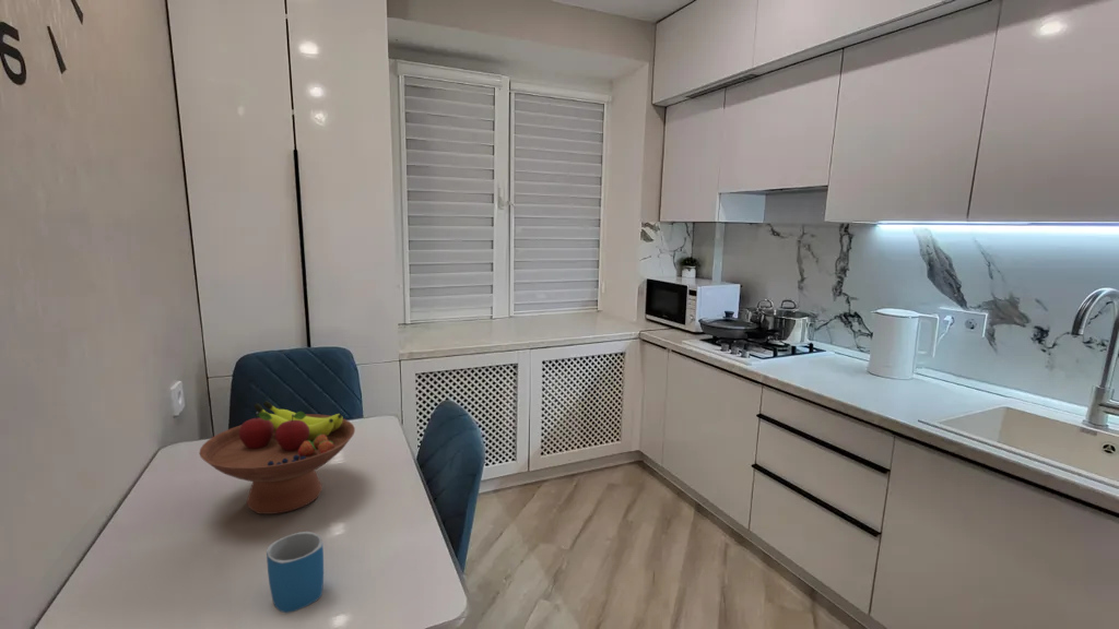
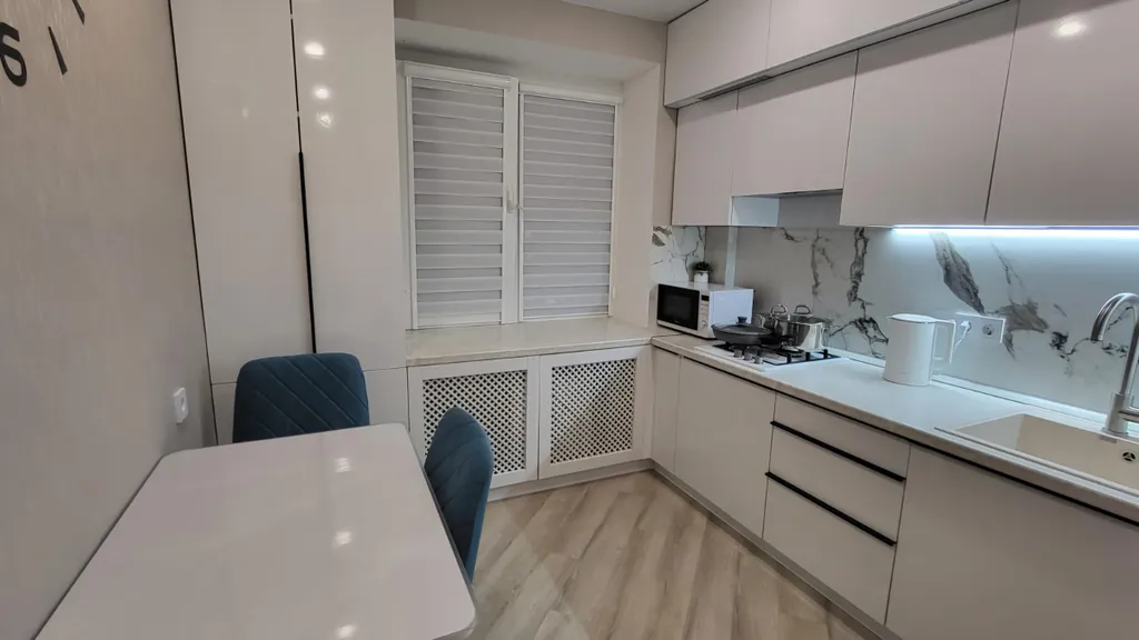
- mug [266,531,325,614]
- fruit bowl [199,400,356,515]
